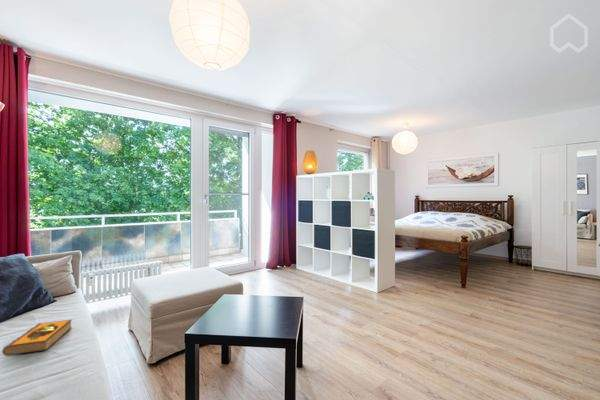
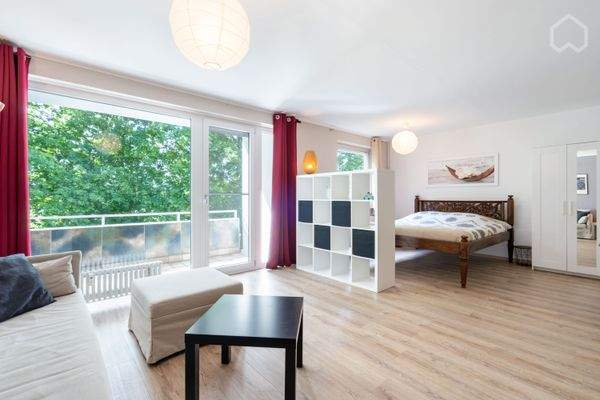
- hardback book [1,319,73,357]
